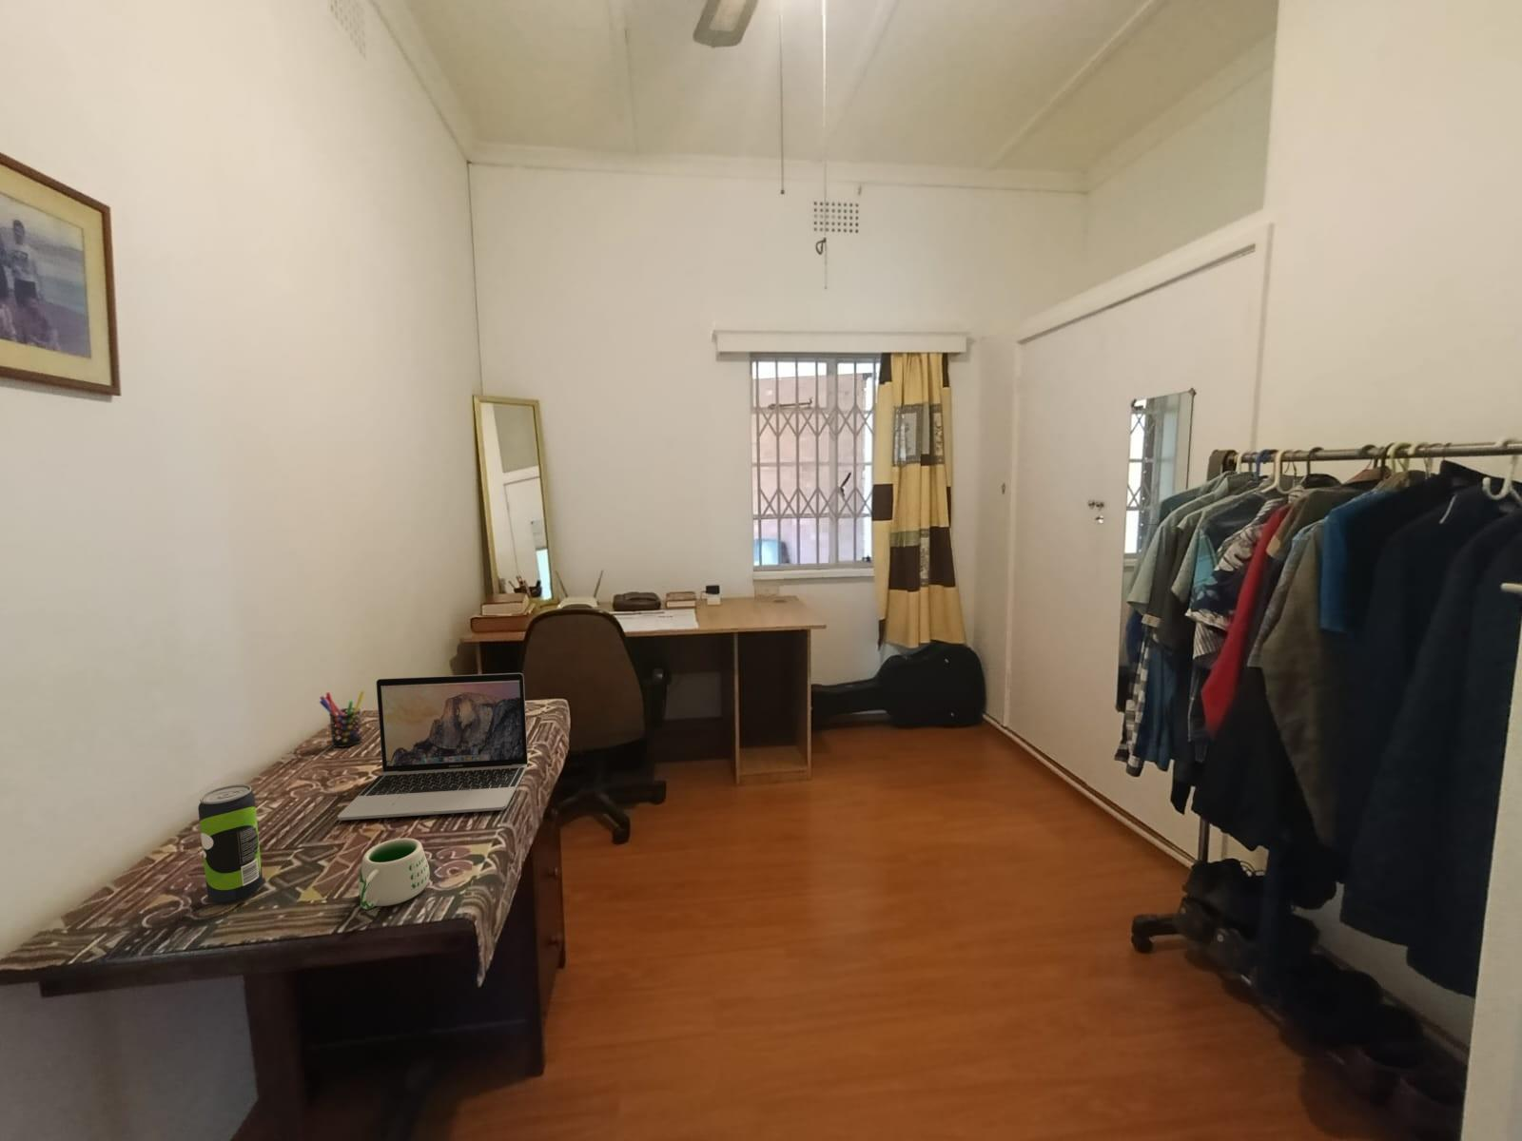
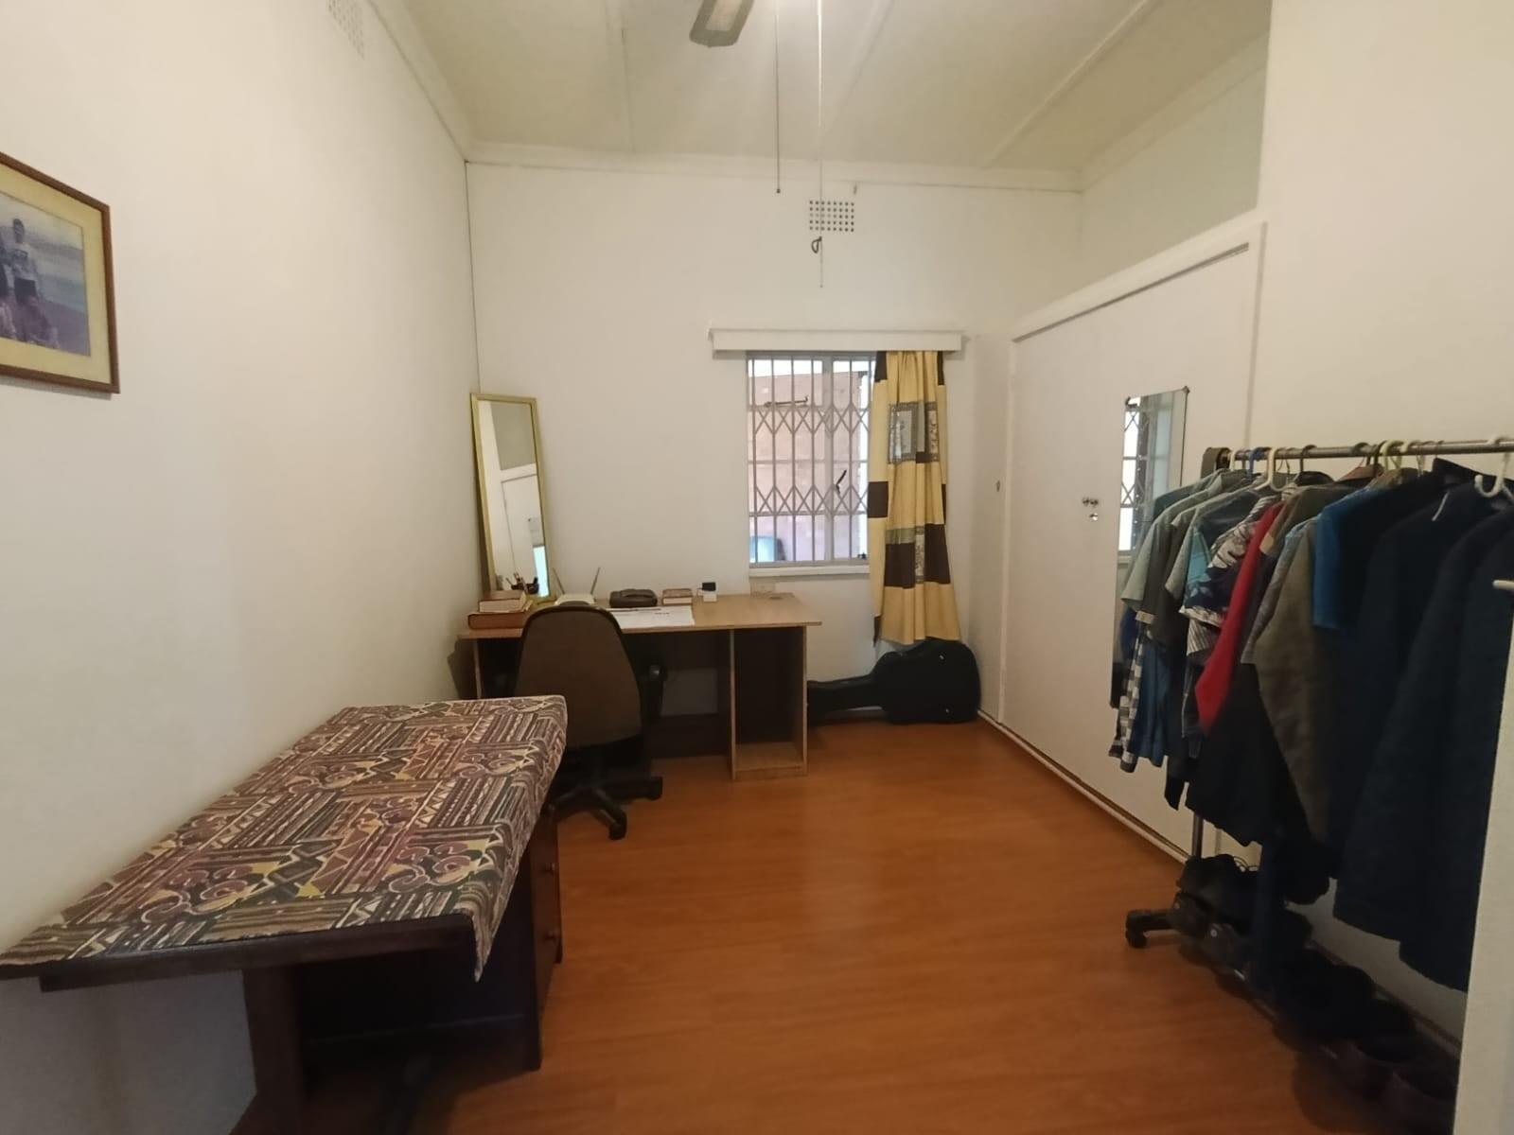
- beverage can [197,784,264,905]
- laptop [337,672,529,821]
- mug [357,838,431,910]
- pen holder [319,690,367,748]
